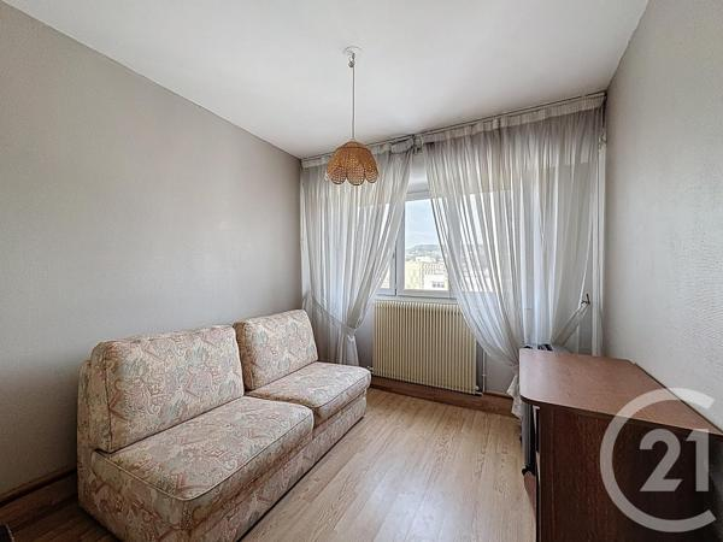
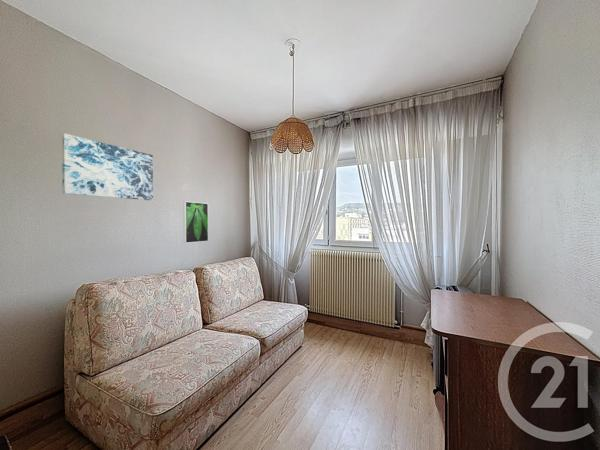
+ wall art [61,133,154,201]
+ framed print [183,200,209,244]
